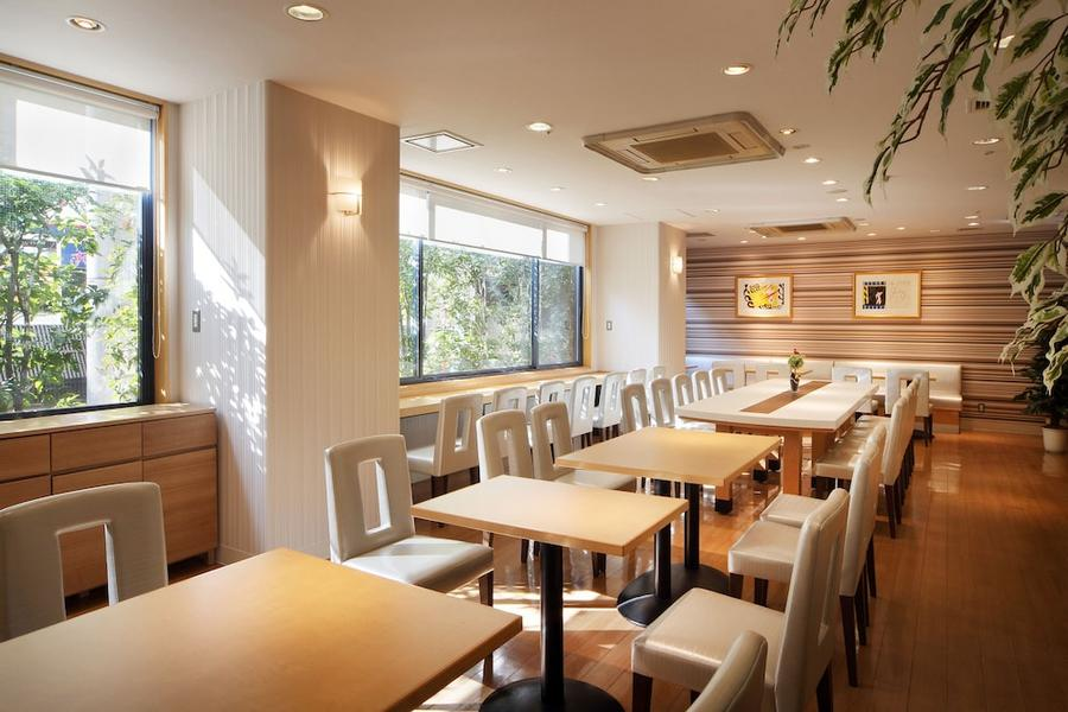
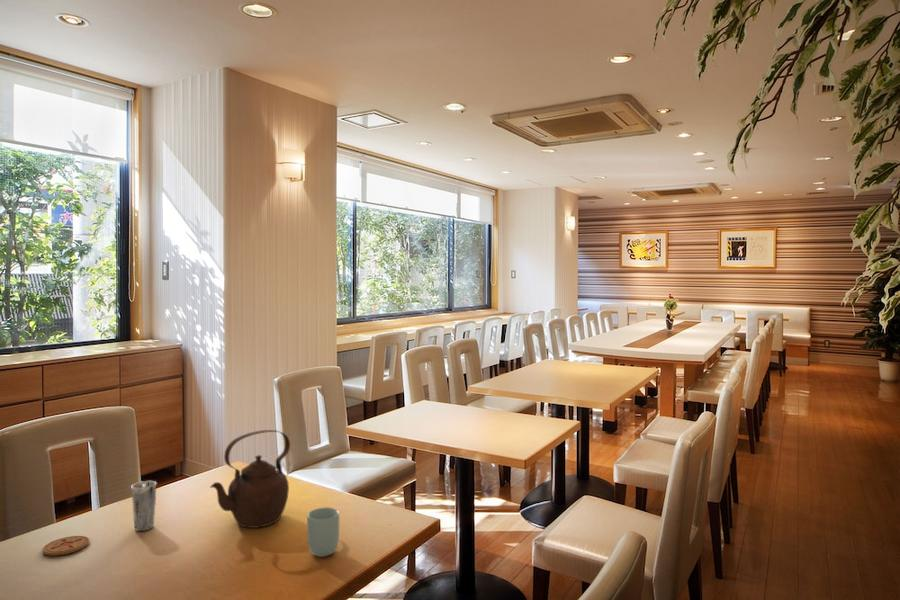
+ coaster [42,535,90,556]
+ cup [306,506,340,558]
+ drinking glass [130,480,158,532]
+ teapot [209,429,291,529]
